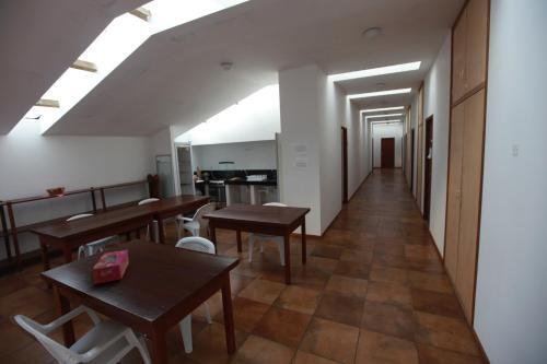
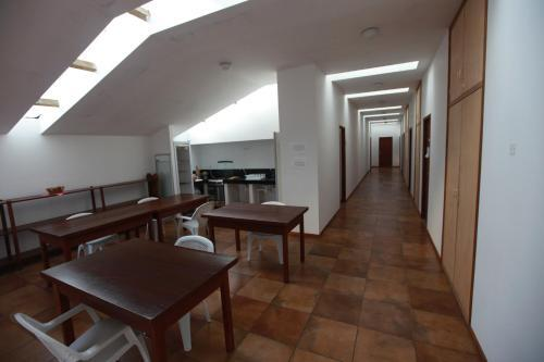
- tissue box [92,249,130,285]
